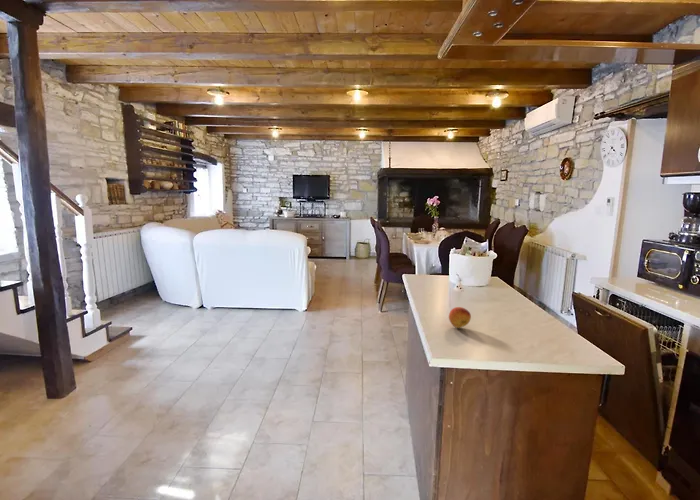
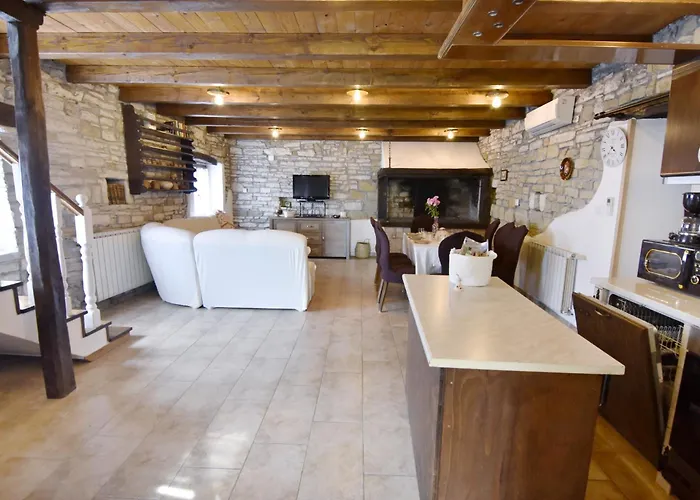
- fruit [448,306,472,329]
